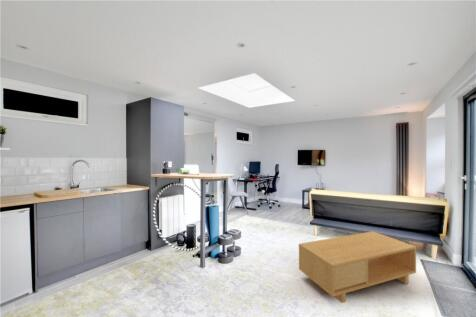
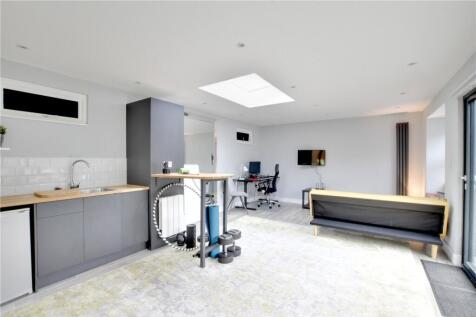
- coffee table [298,230,417,304]
